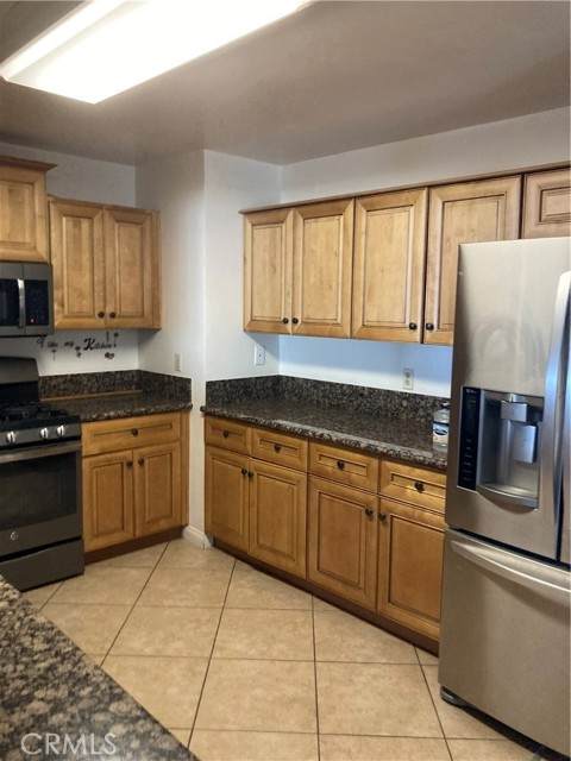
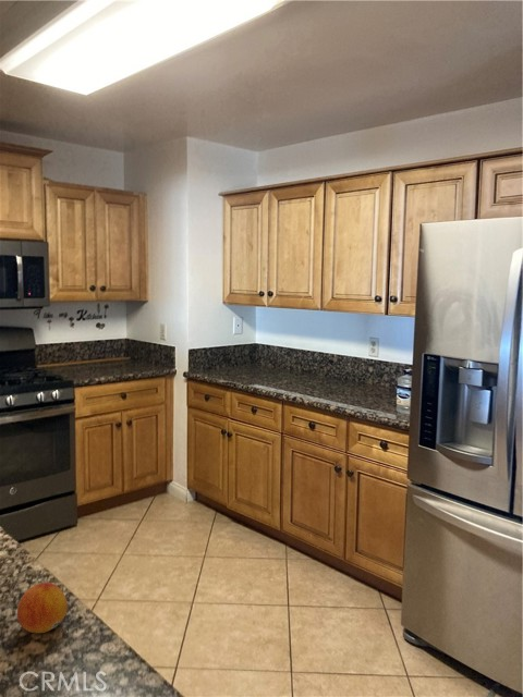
+ fruit [16,582,69,634]
